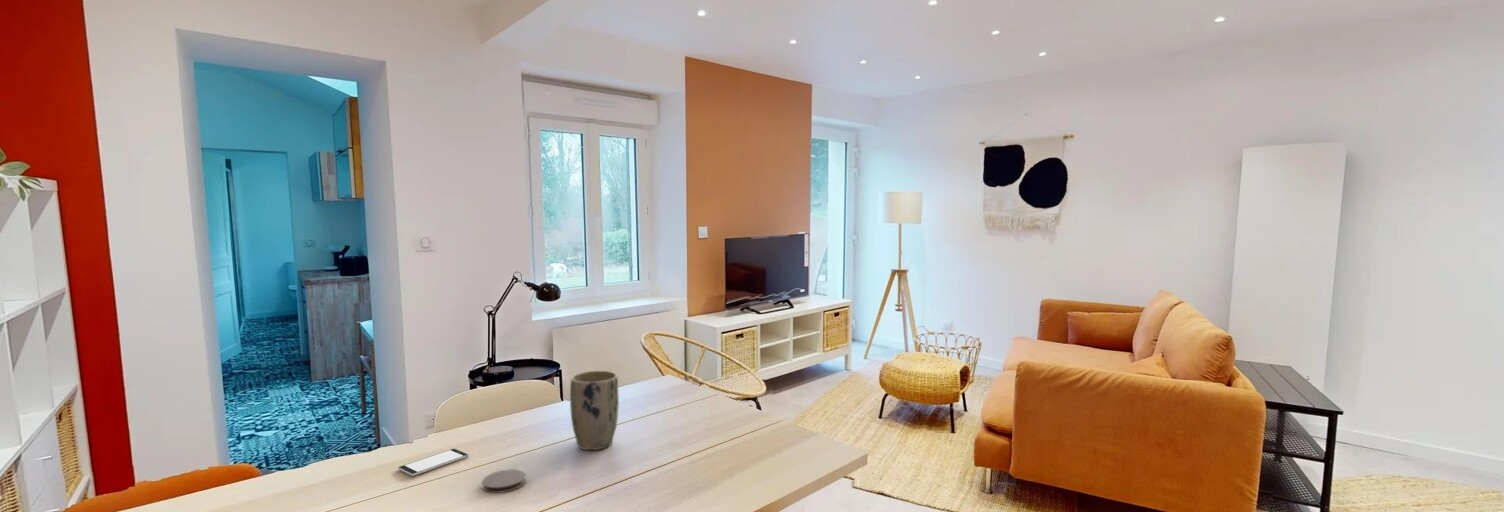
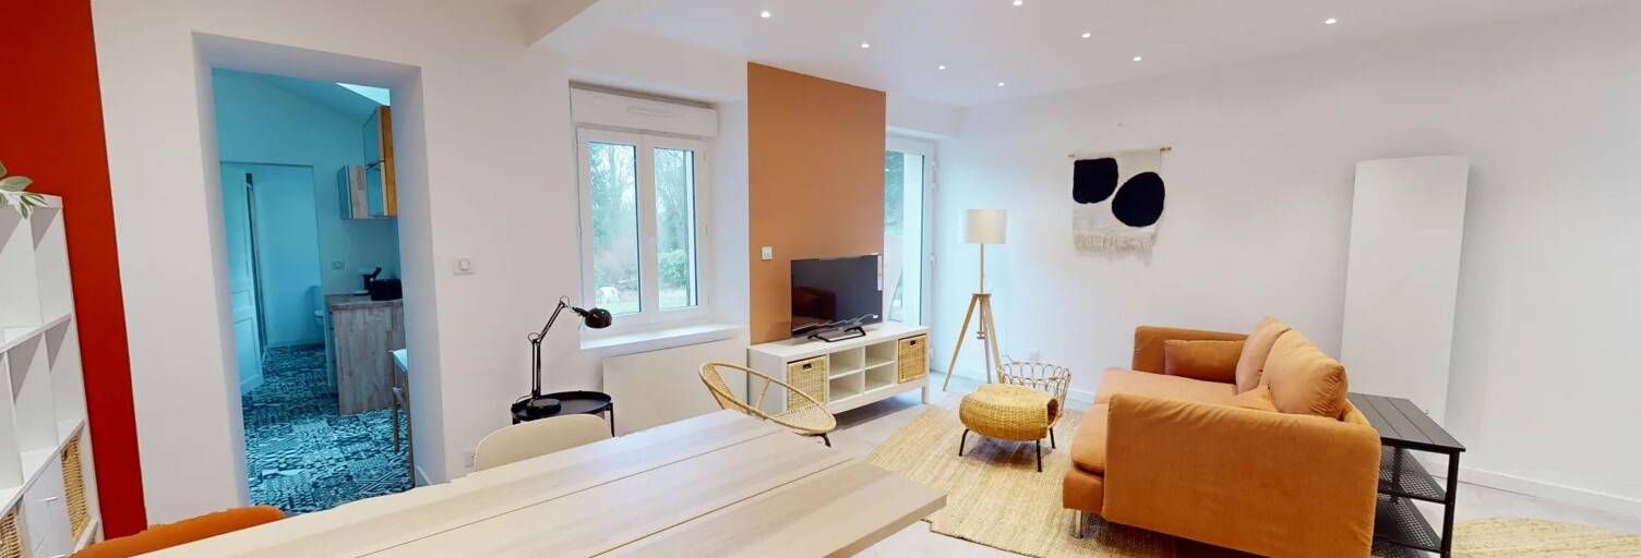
- smartphone [397,448,470,477]
- plant pot [569,370,620,451]
- coaster [481,468,527,494]
